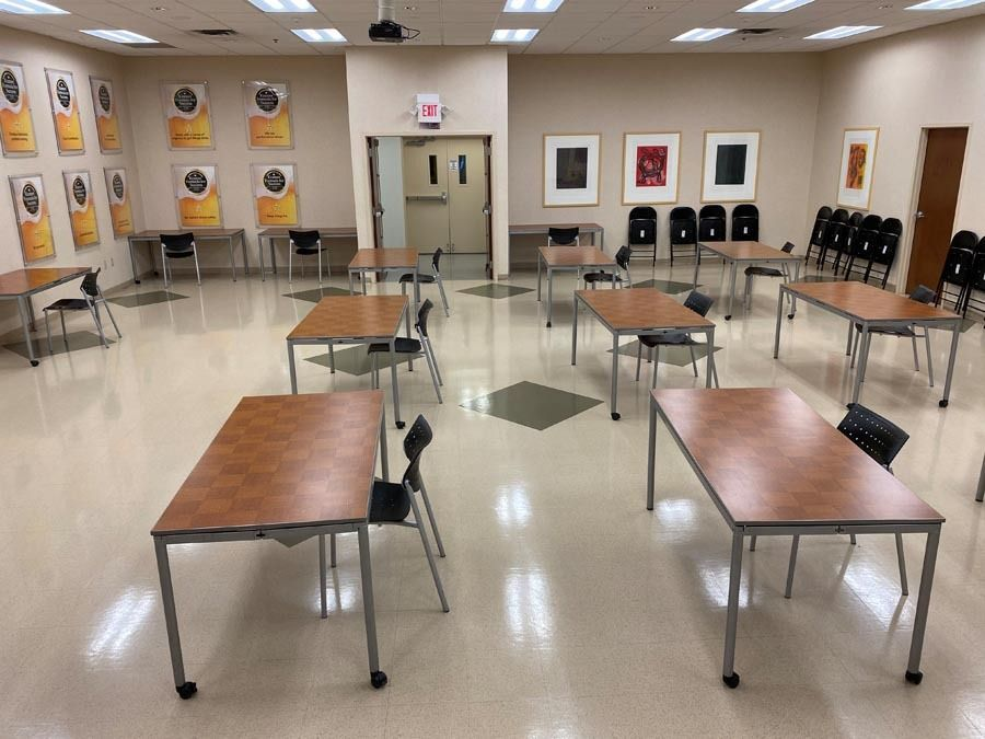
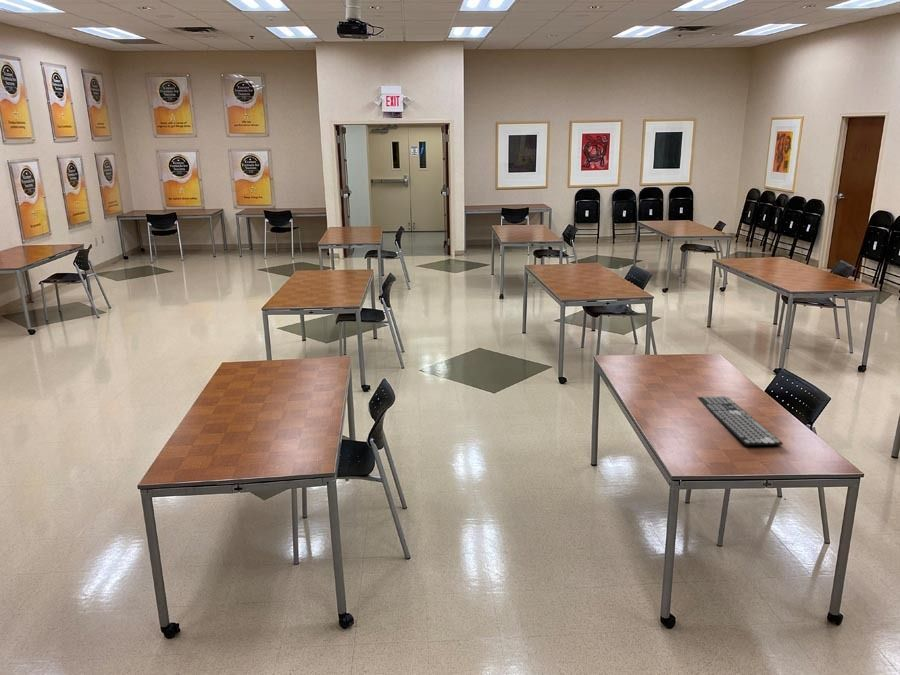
+ keyboard [696,395,784,446]
